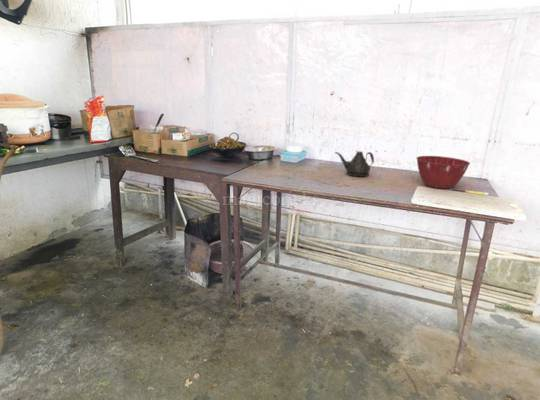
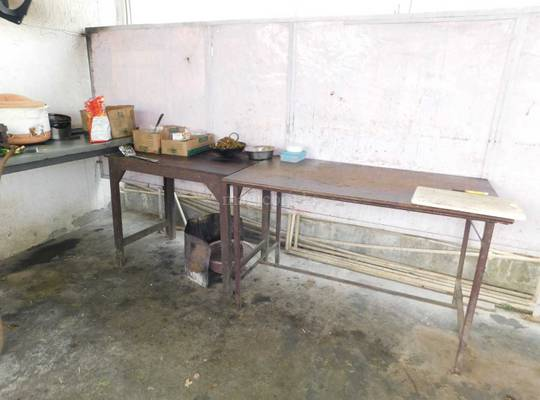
- mixing bowl [415,155,471,189]
- teapot [334,150,375,178]
